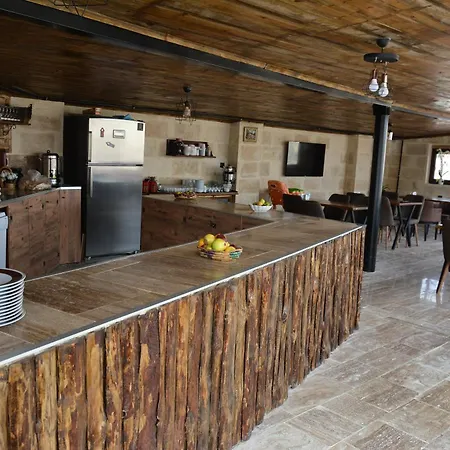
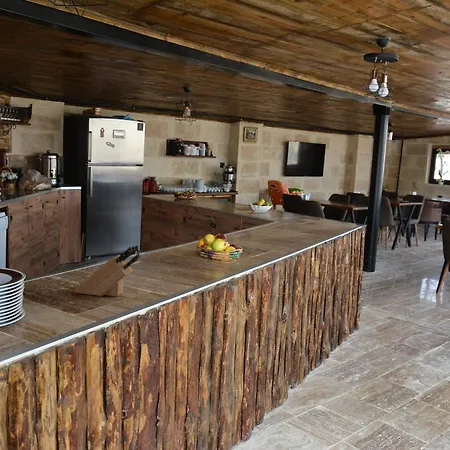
+ knife block [72,244,141,297]
